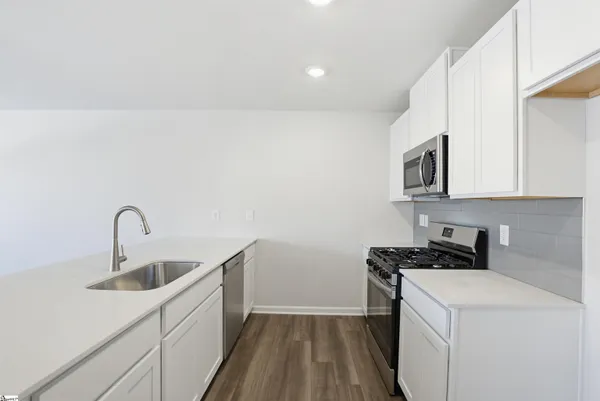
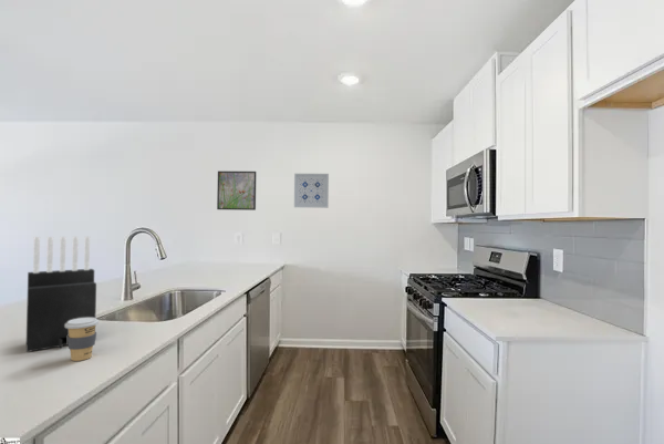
+ coffee cup [65,317,100,362]
+ knife block [25,236,97,353]
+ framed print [216,171,258,211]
+ wall art [293,173,330,209]
